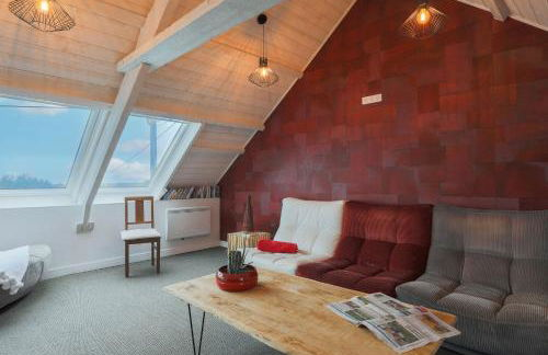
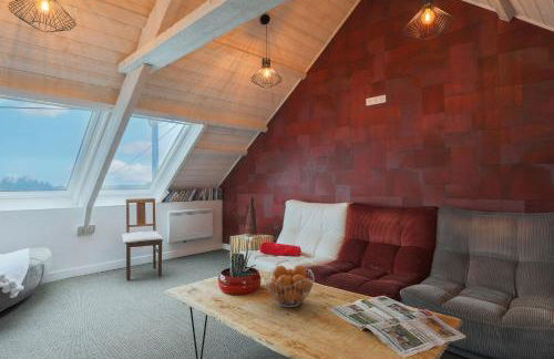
+ fruit basket [264,264,316,308]
